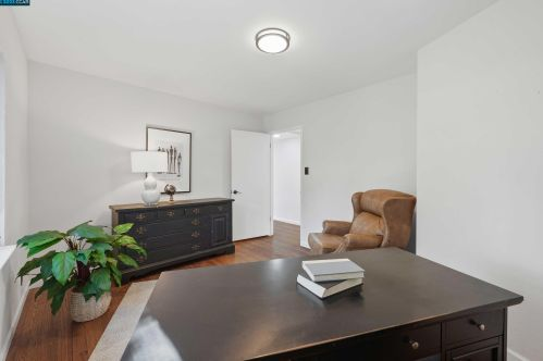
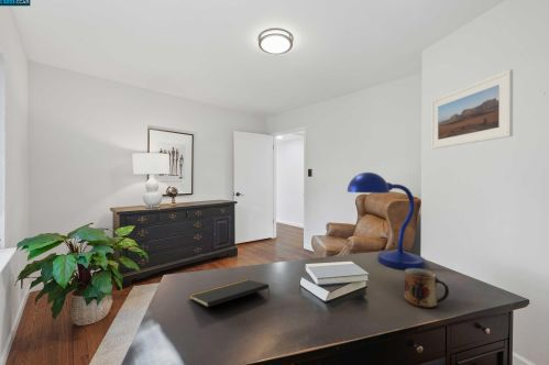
+ notepad [188,278,272,308]
+ mug [404,268,450,309]
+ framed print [430,68,514,151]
+ desk lamp [347,172,426,270]
